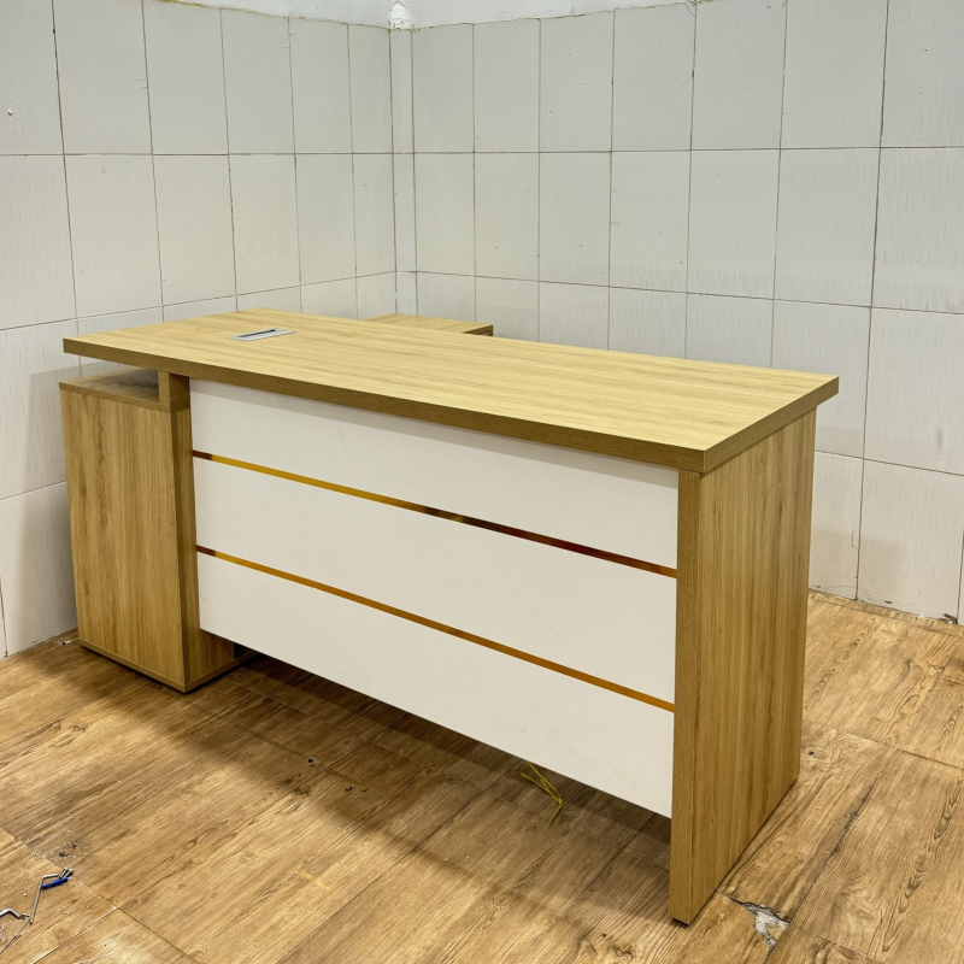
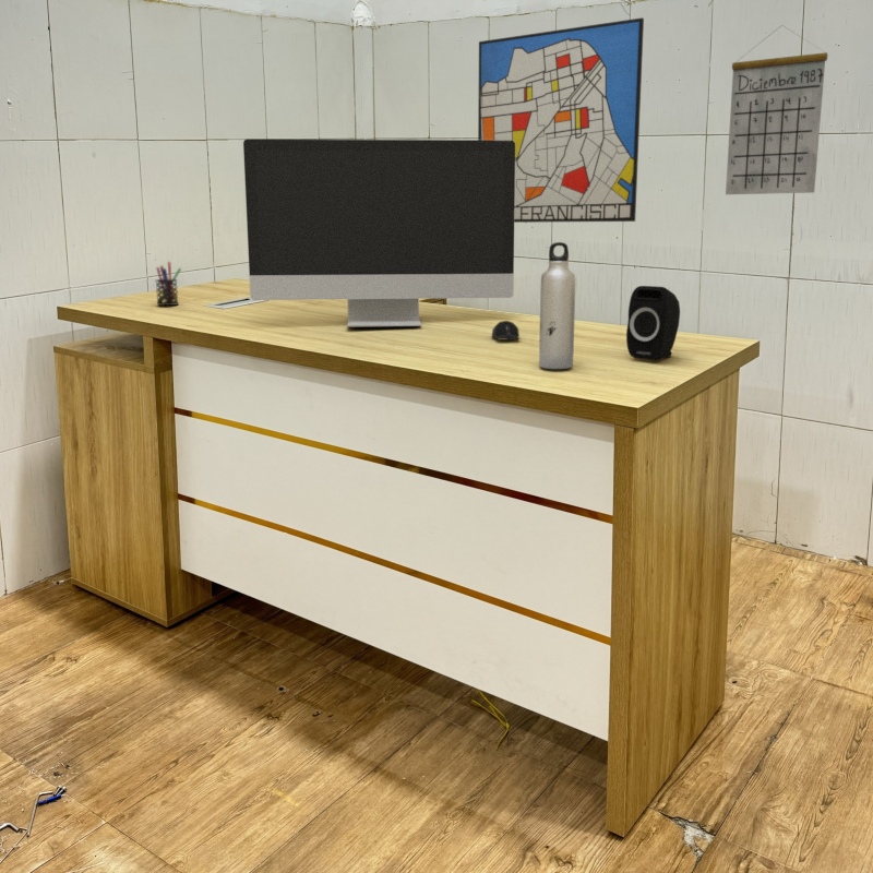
+ computer mouse [491,320,521,340]
+ computer monitor [242,139,515,328]
+ wall art [477,16,645,224]
+ speaker [625,285,681,361]
+ pen holder [155,261,182,307]
+ calendar [725,24,828,195]
+ water bottle [538,241,576,370]
